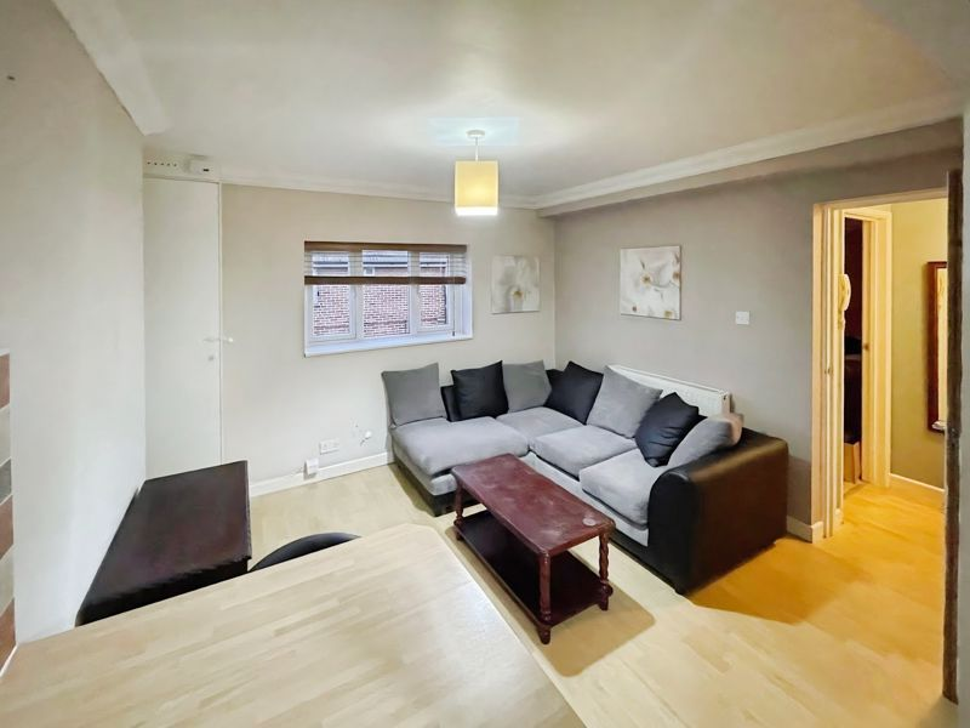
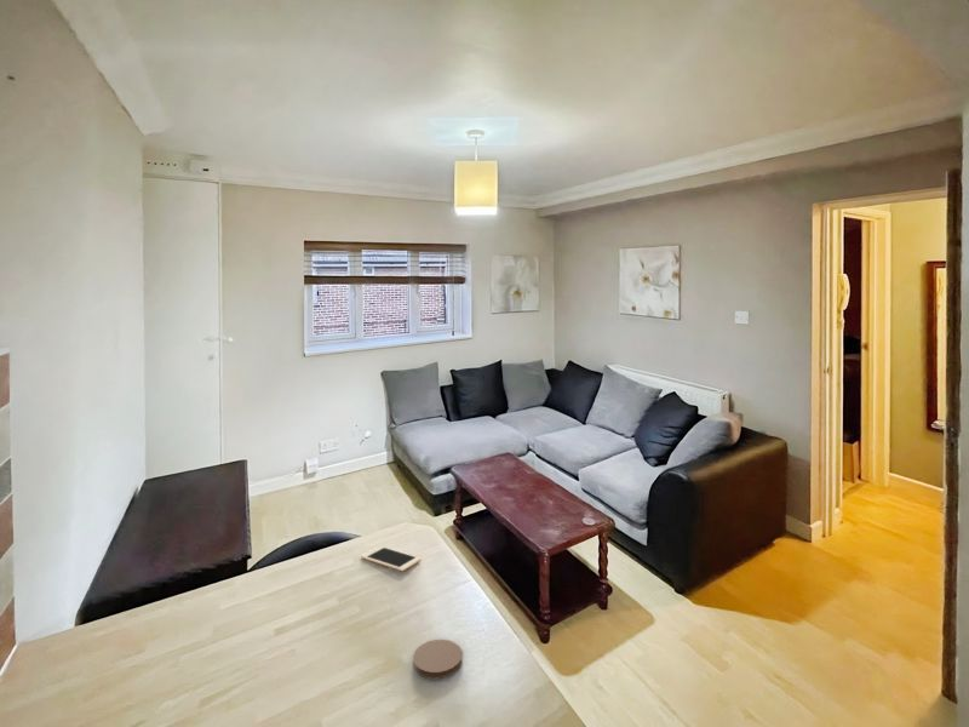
+ cell phone [360,546,422,572]
+ coaster [412,639,464,681]
